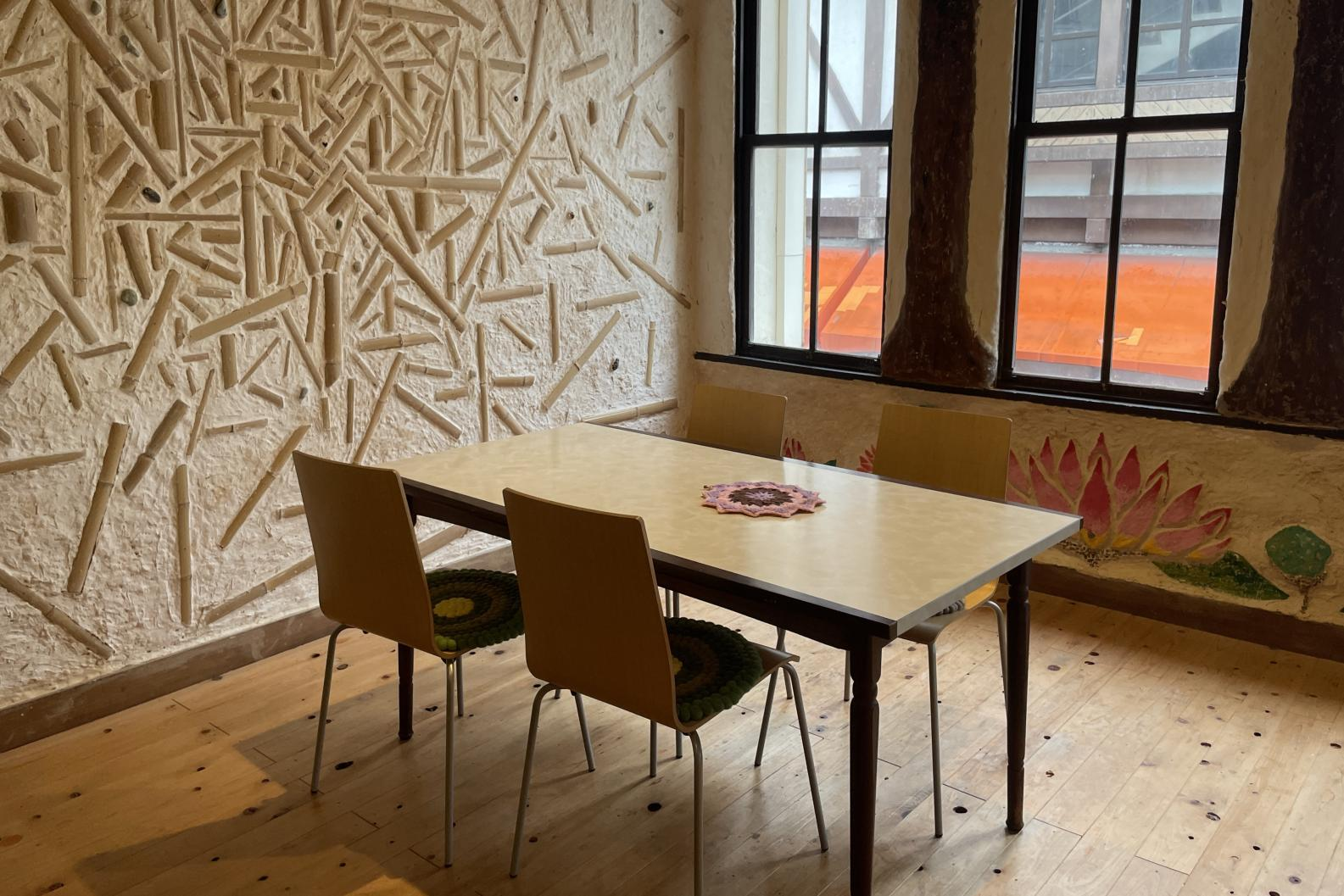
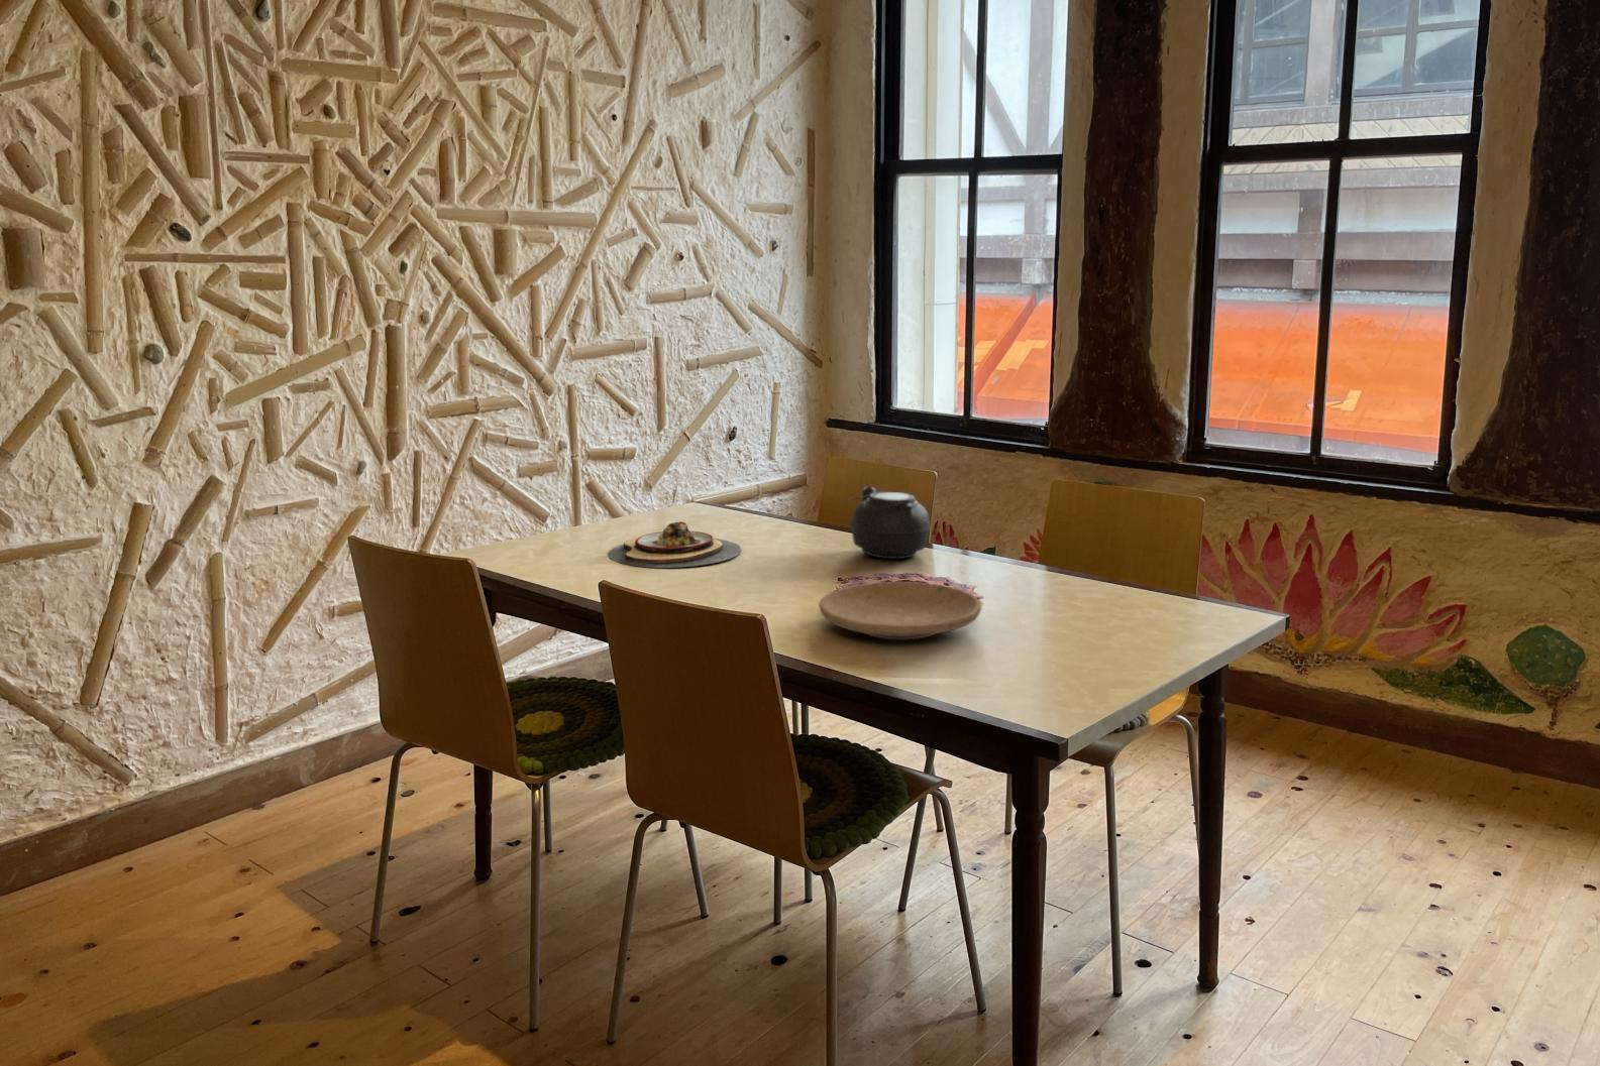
+ plate [818,581,982,641]
+ teapot [844,487,932,560]
+ plate [607,520,742,569]
